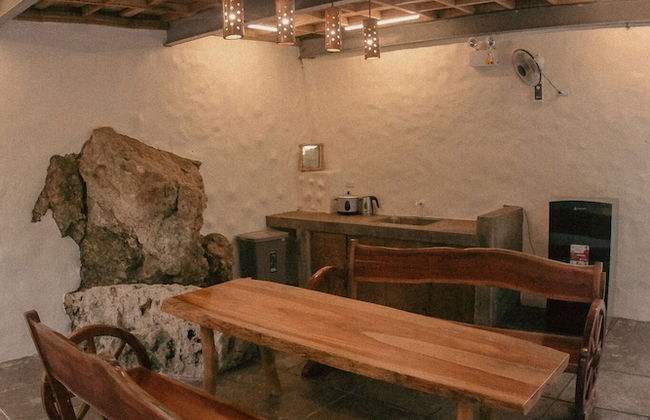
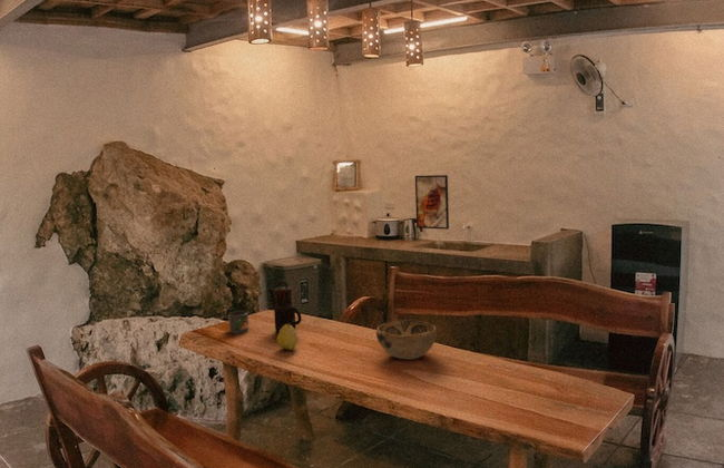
+ fruit [276,322,299,351]
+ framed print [414,174,450,231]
+ mug [227,310,250,335]
+ decorative bowl [375,320,438,360]
+ teapot [266,280,303,334]
